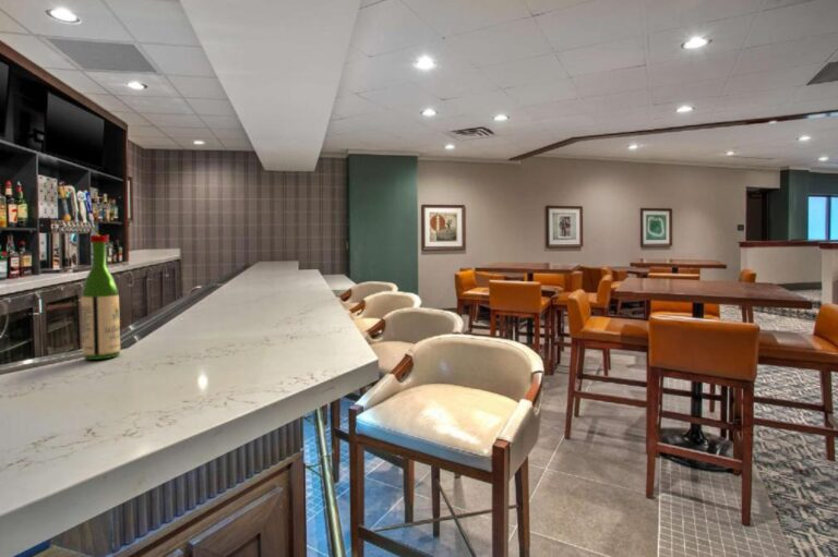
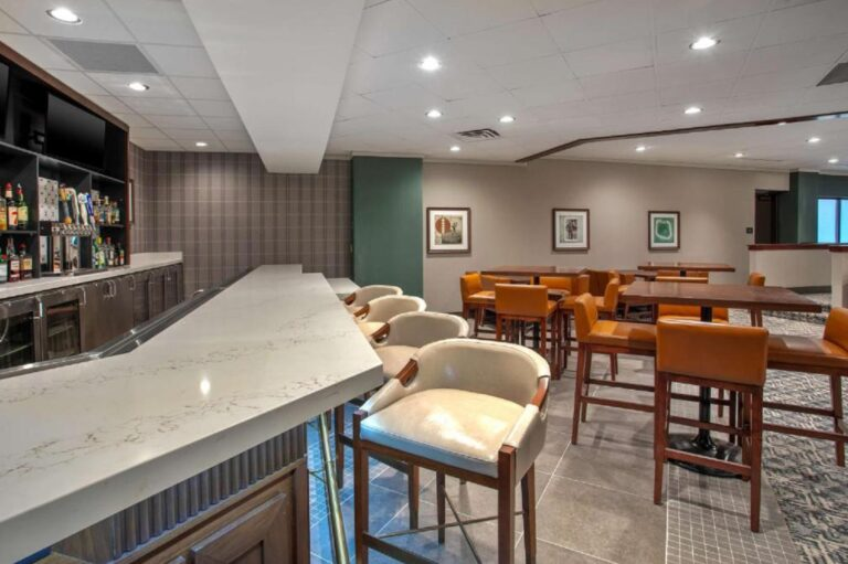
- wine bottle [80,234,121,361]
